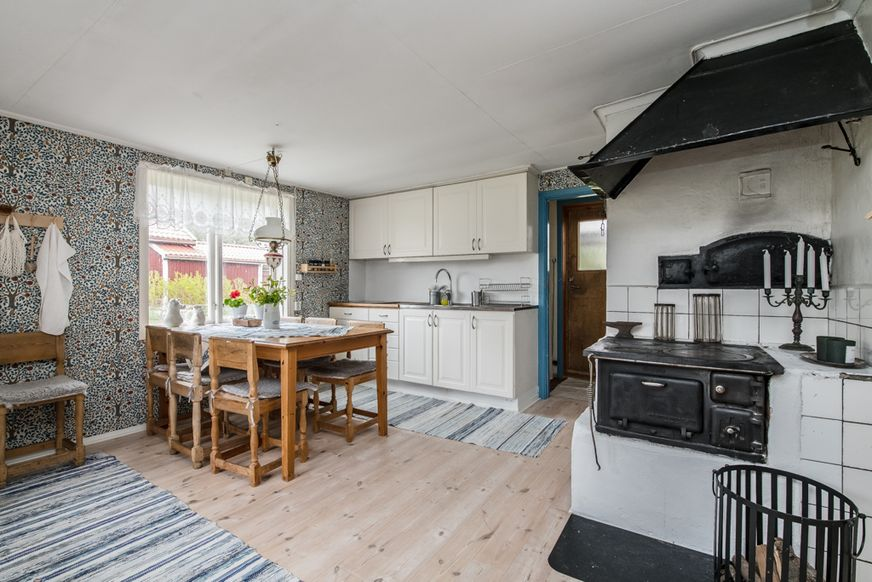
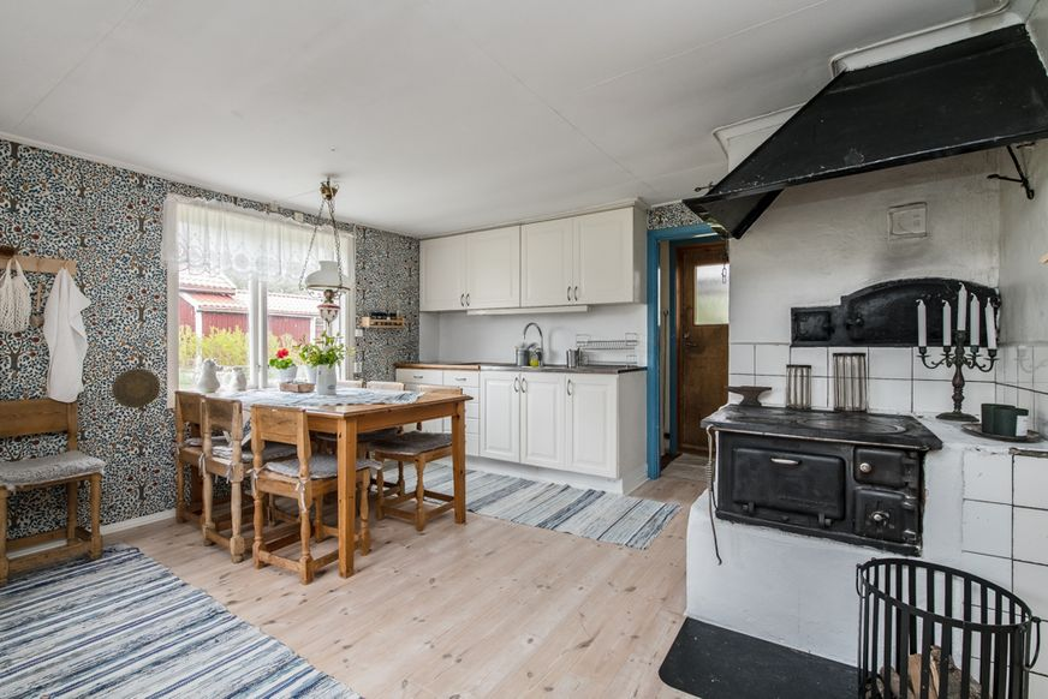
+ decorative plate [111,368,161,410]
